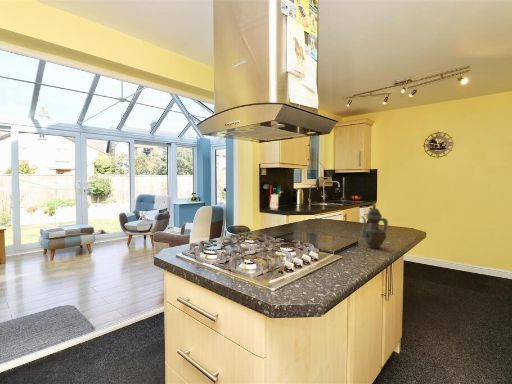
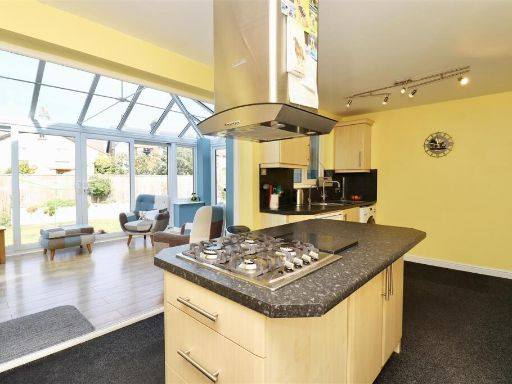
- teapot [360,203,389,249]
